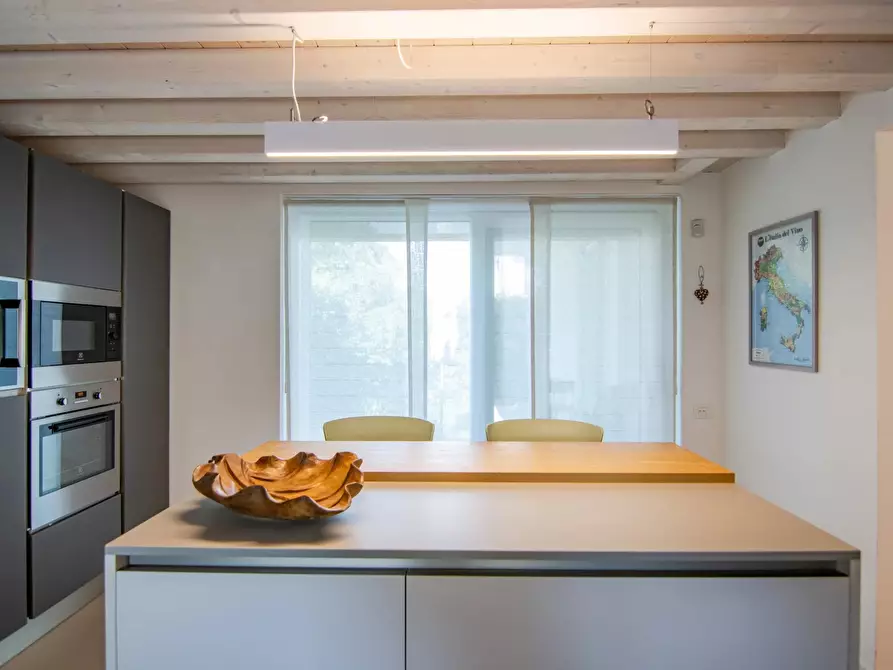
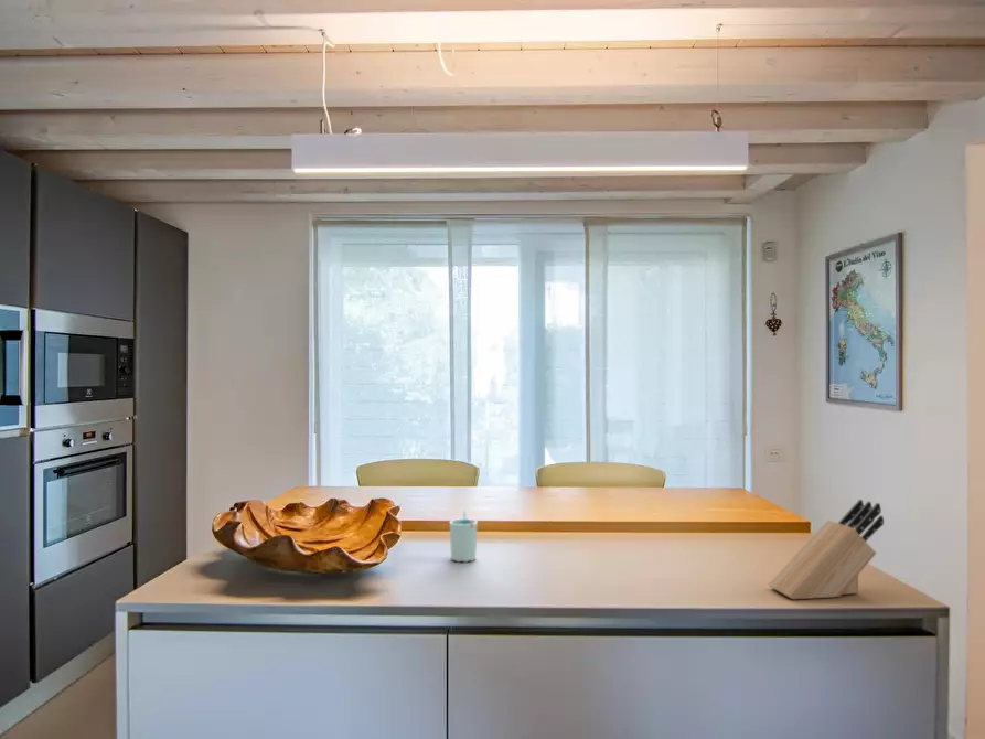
+ cup [449,511,479,564]
+ knife block [768,499,885,600]
